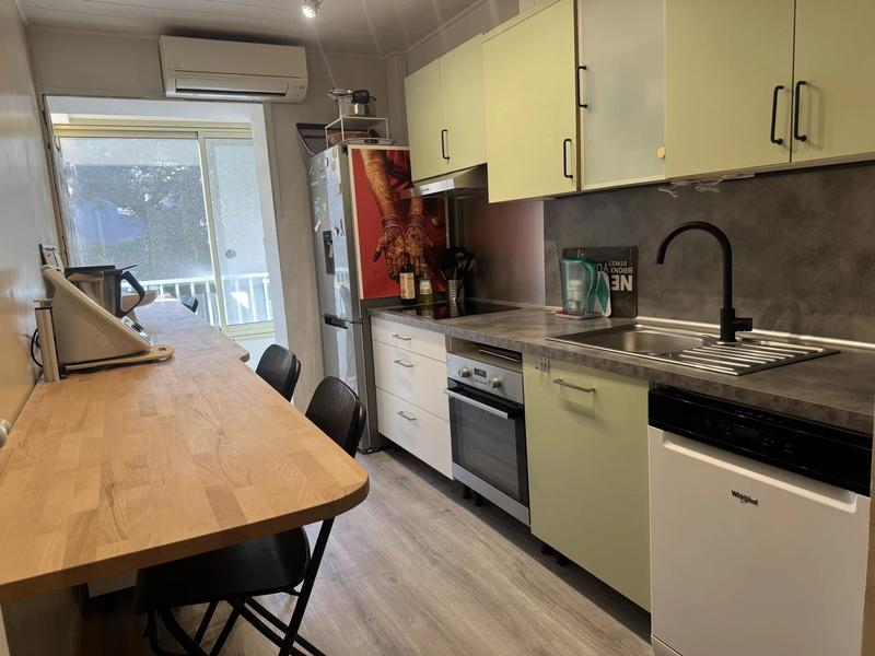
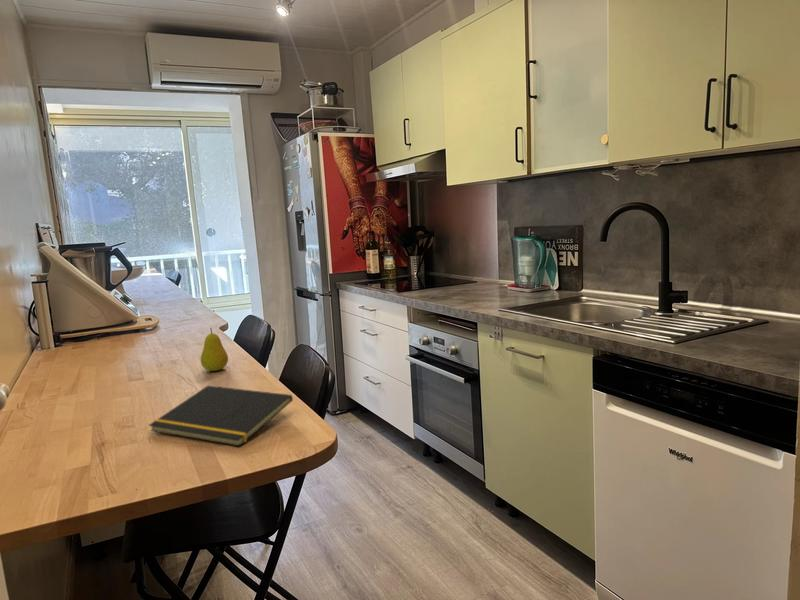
+ fruit [200,327,229,372]
+ notepad [148,385,294,447]
